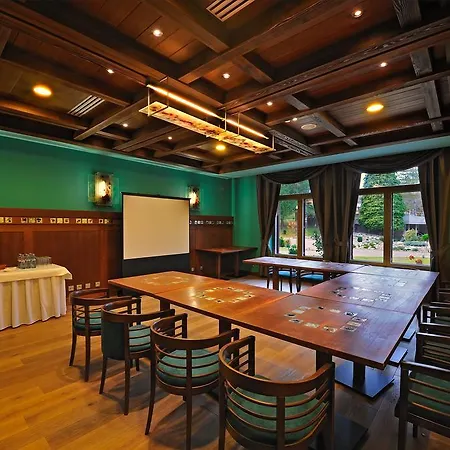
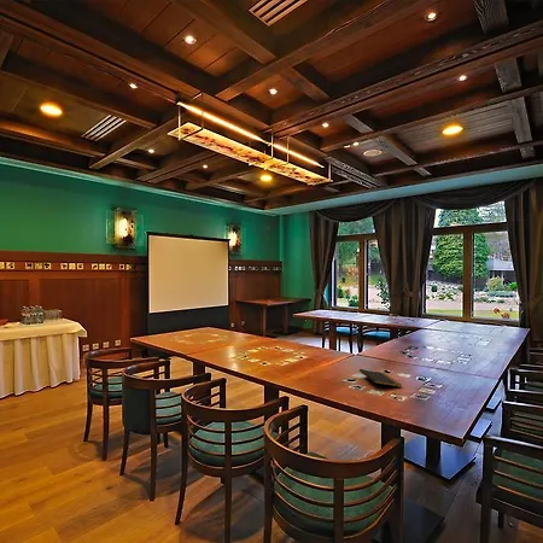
+ notepad [358,368,402,390]
